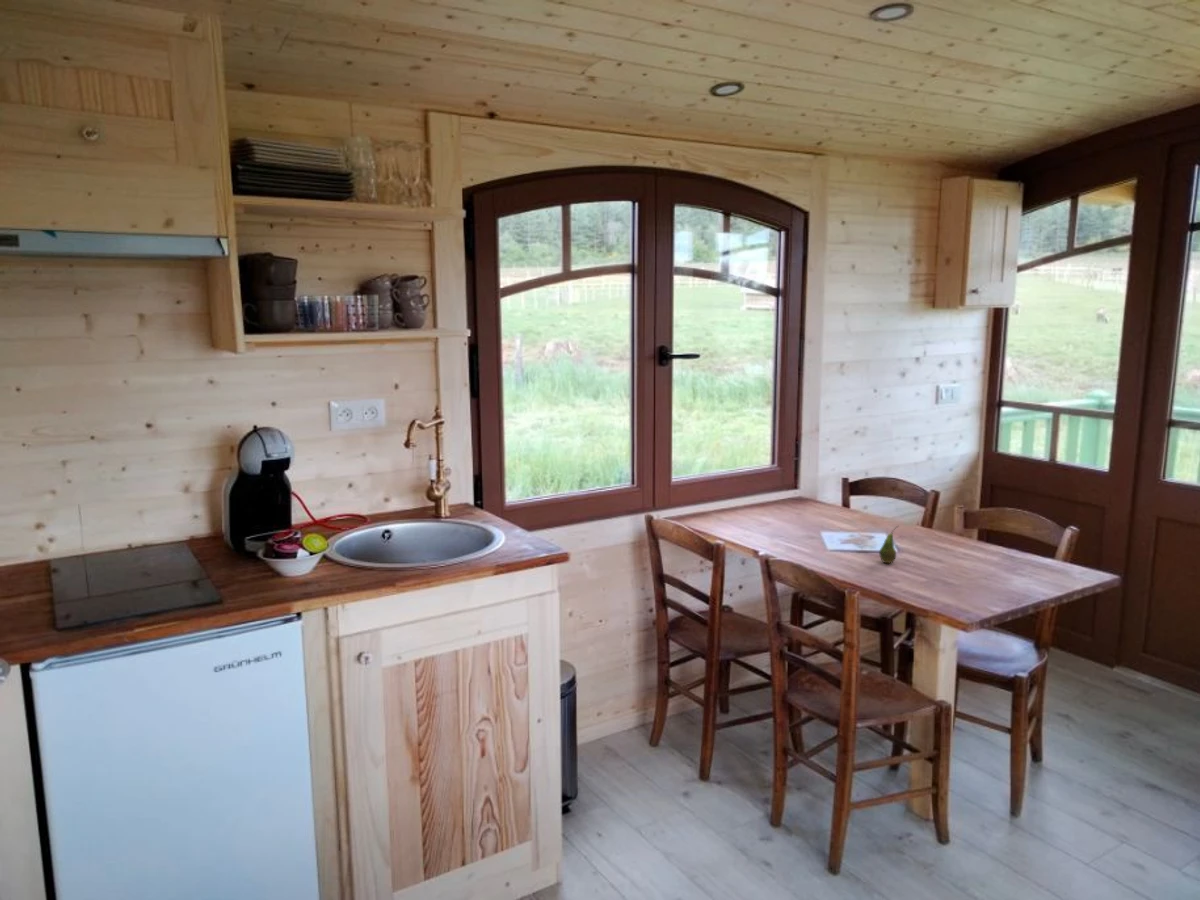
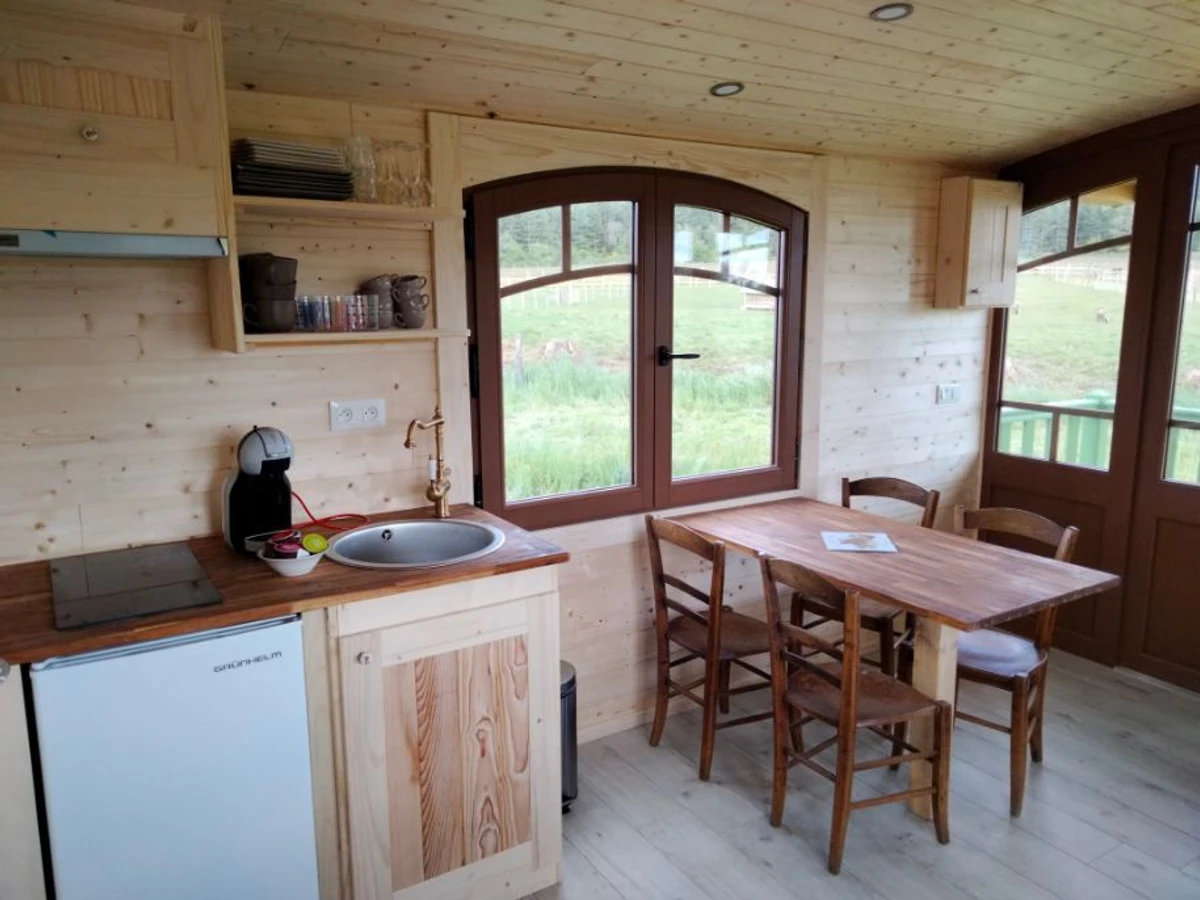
- fruit [878,525,900,564]
